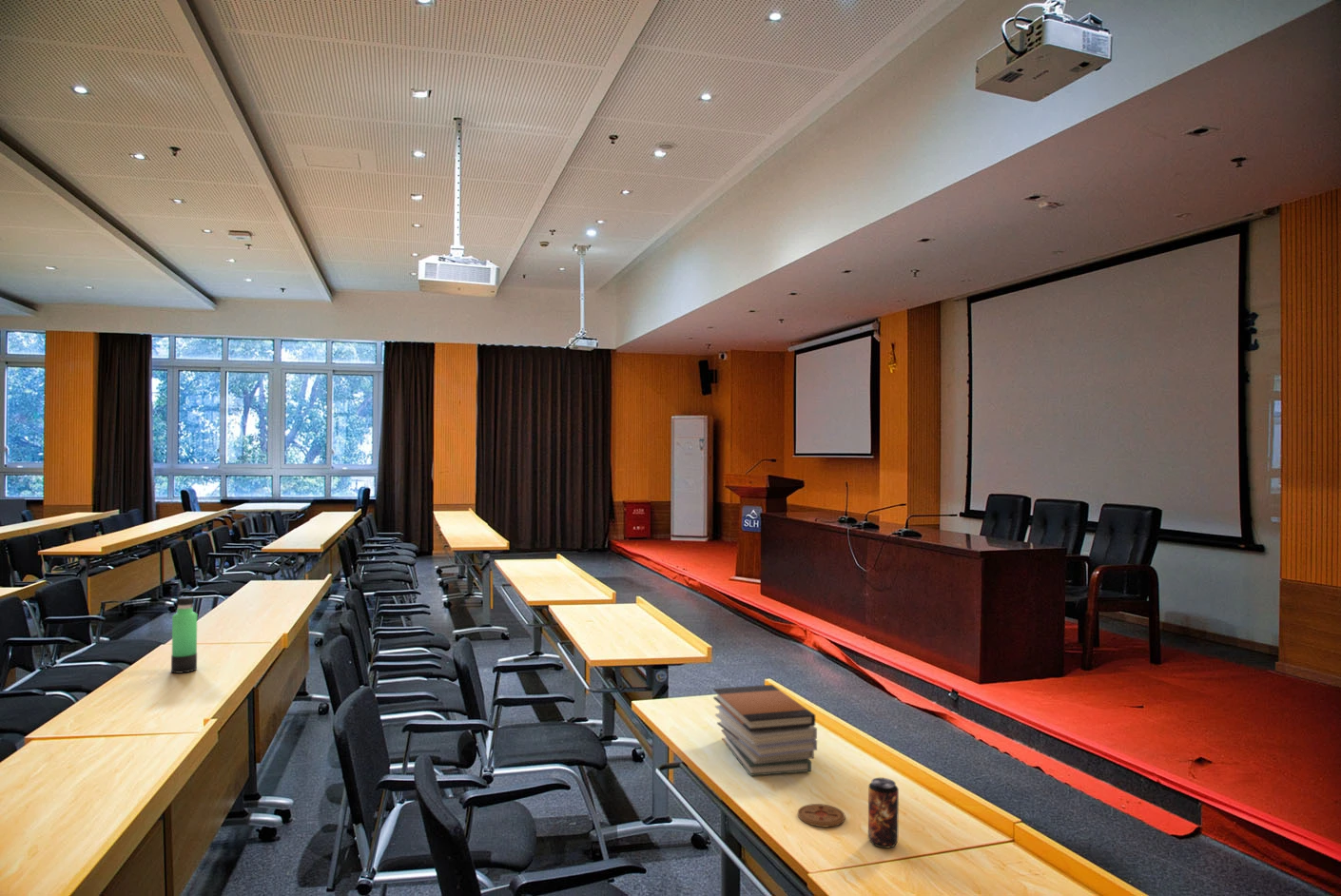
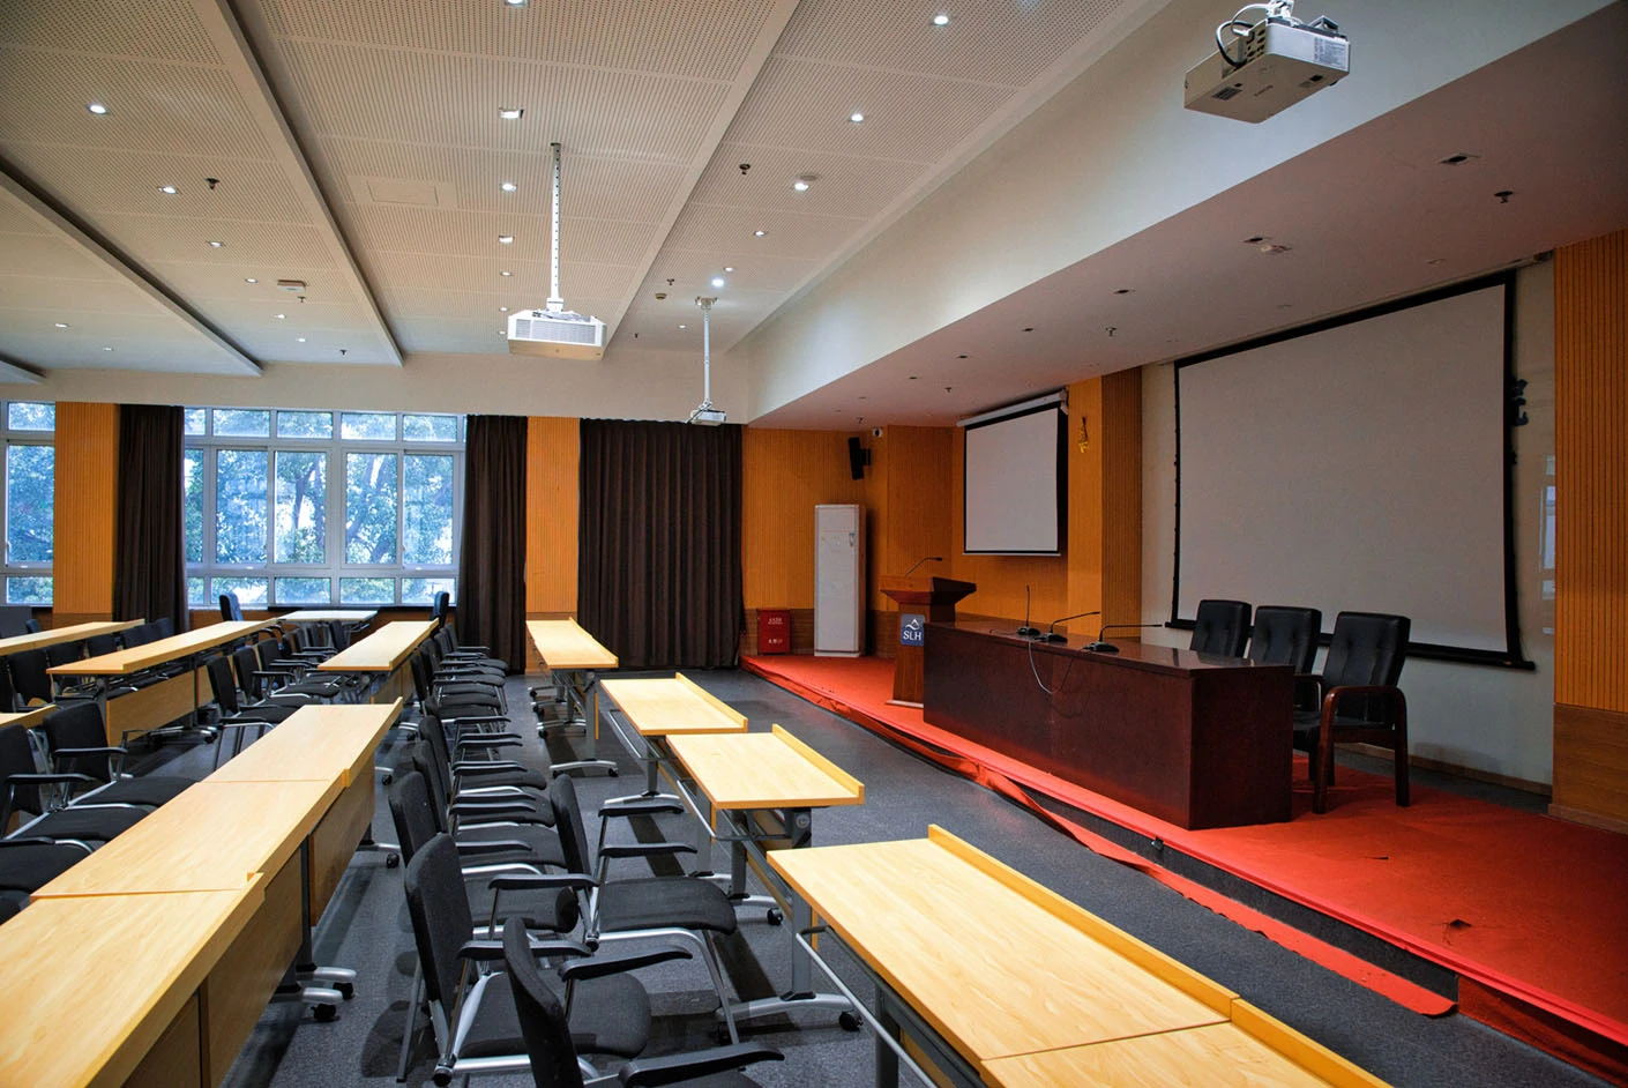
- thermos bottle [170,588,198,674]
- book stack [712,684,818,777]
- beverage can [867,777,900,849]
- coaster [797,803,846,828]
